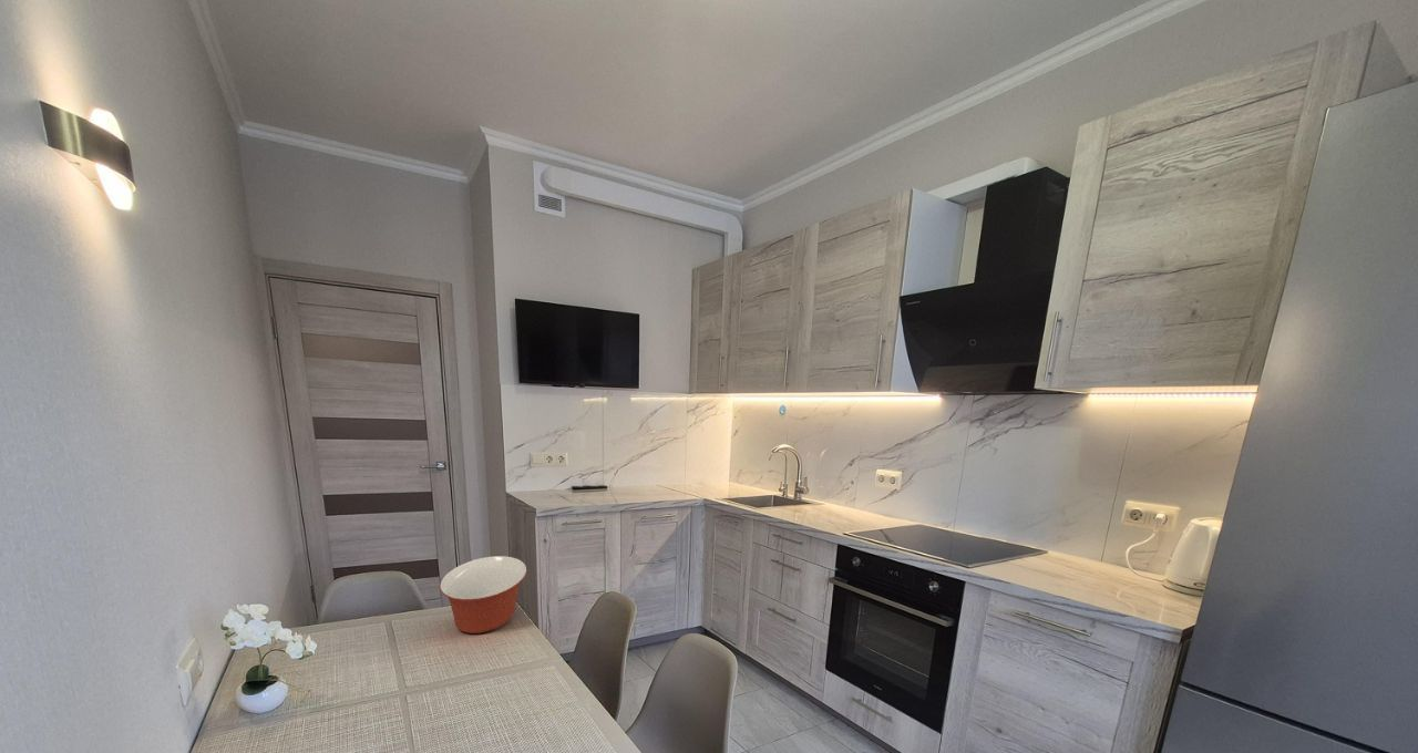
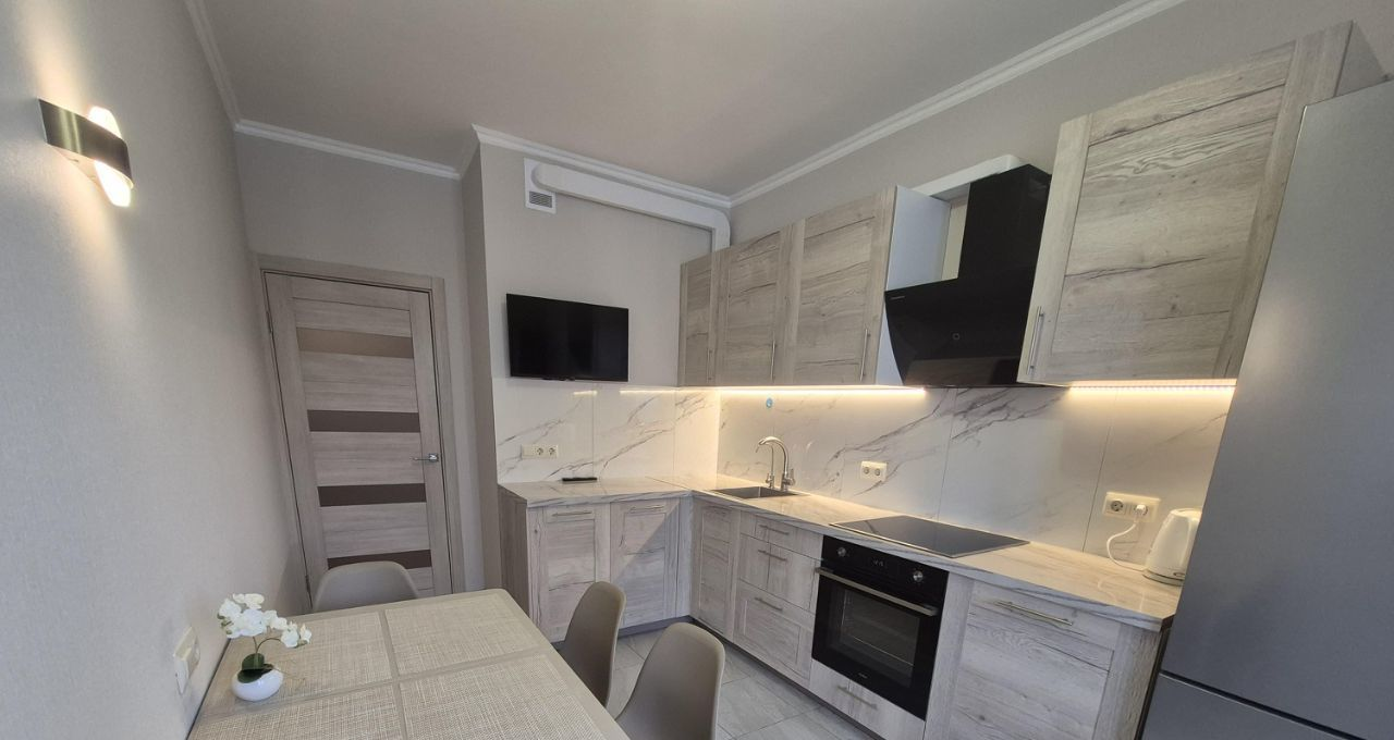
- mixing bowl [439,555,527,635]
